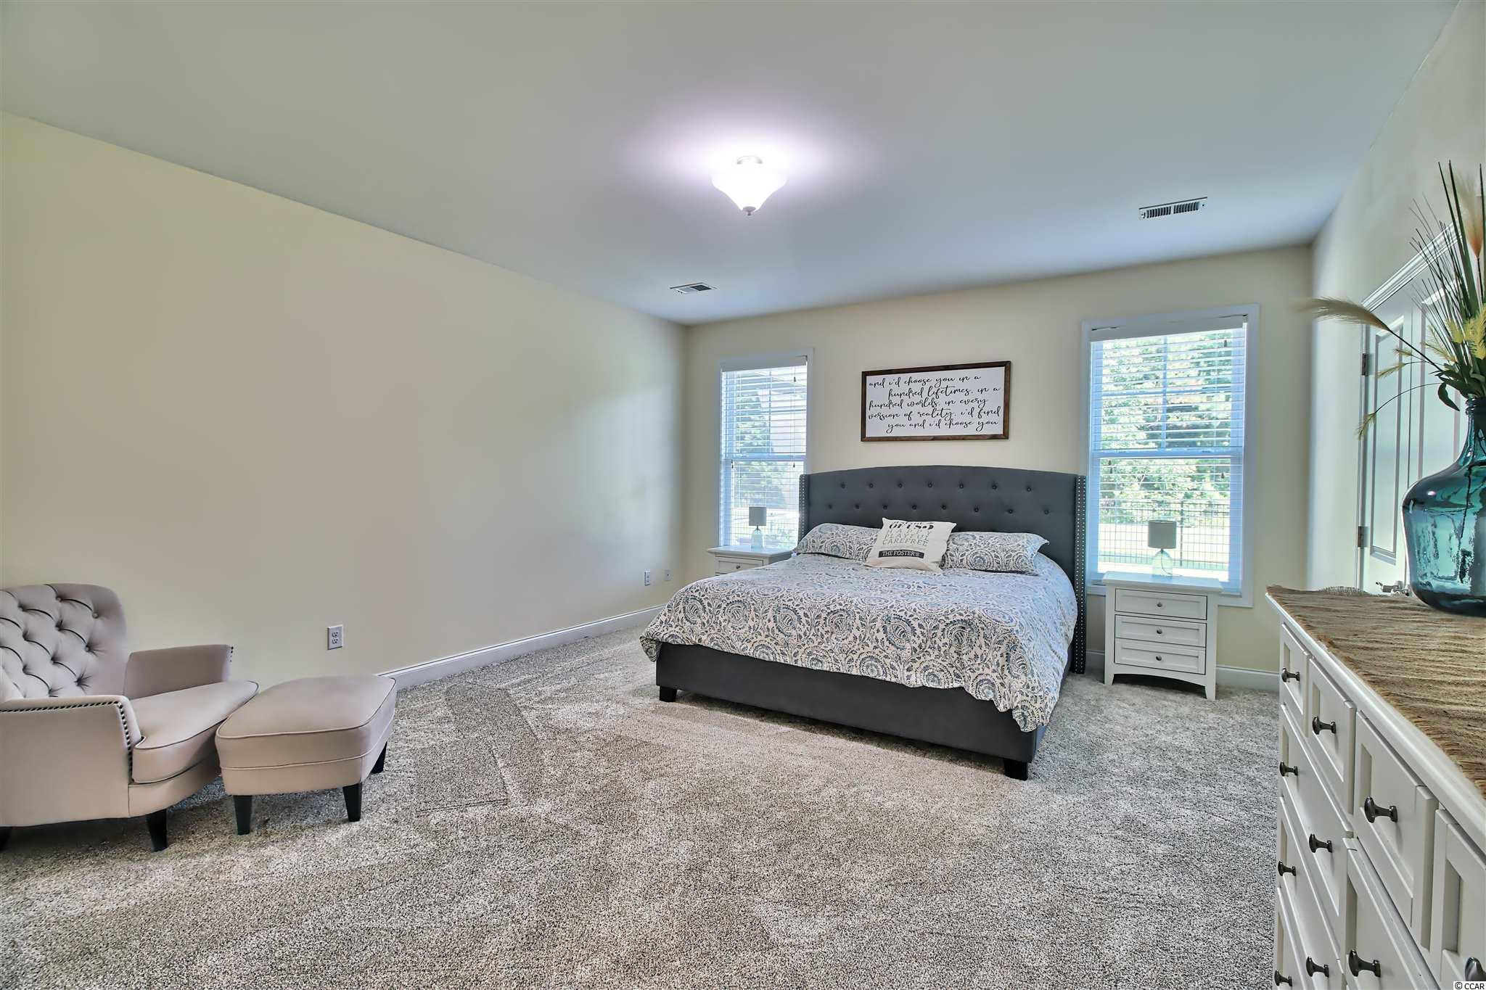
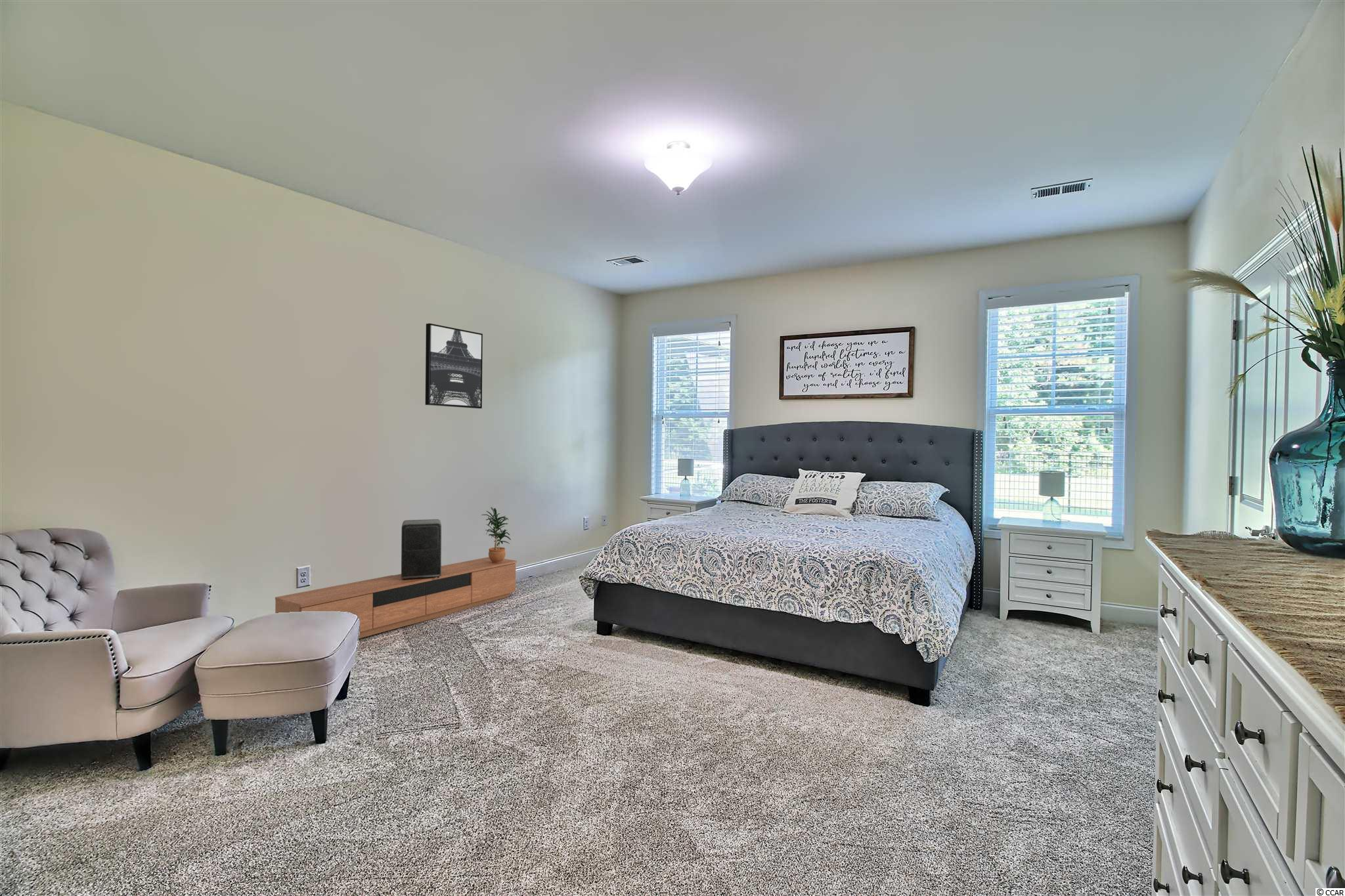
+ speaker [401,519,442,580]
+ media console [275,557,518,639]
+ wall art [425,323,483,409]
+ potted plant [481,506,512,563]
